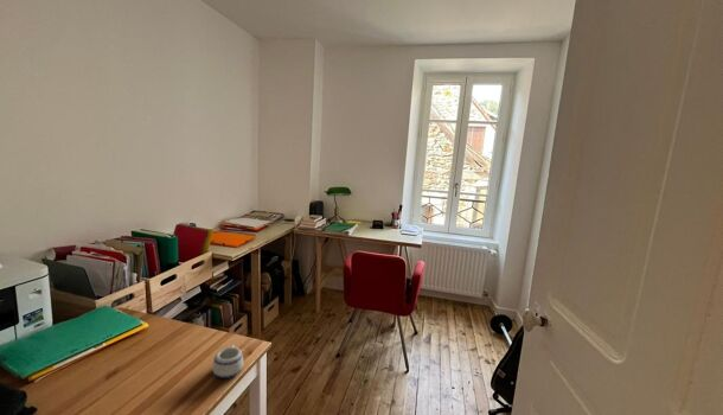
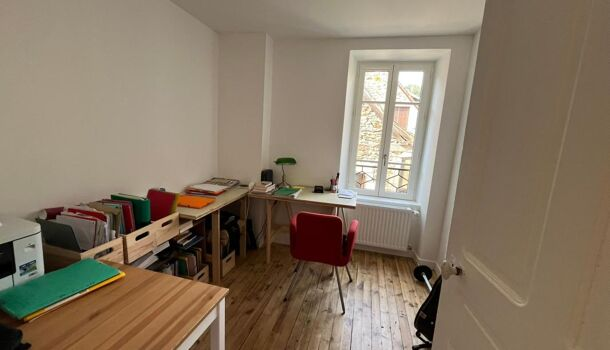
- mug [211,344,244,379]
